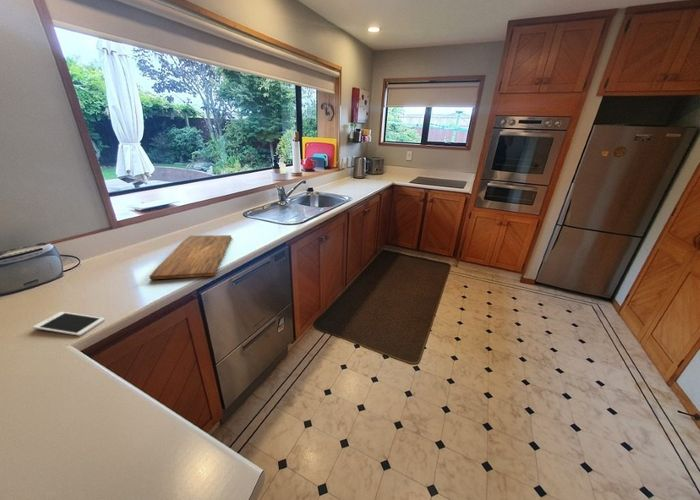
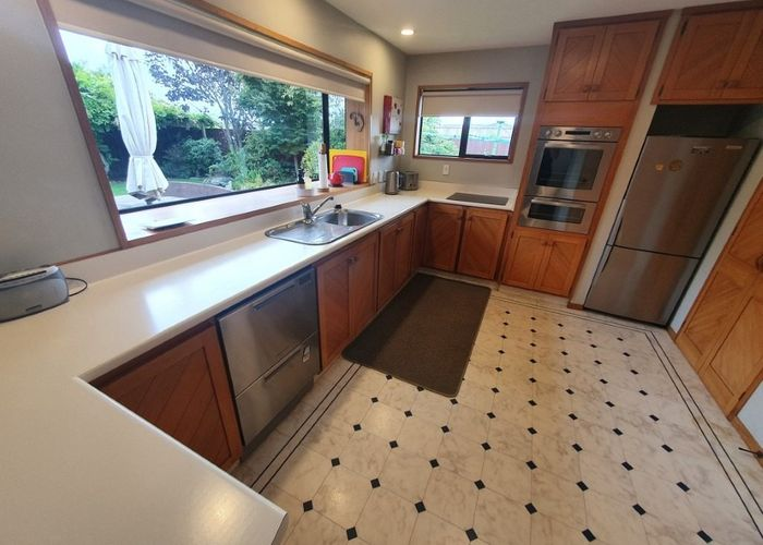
- cell phone [32,311,106,337]
- cutting board [148,234,232,281]
